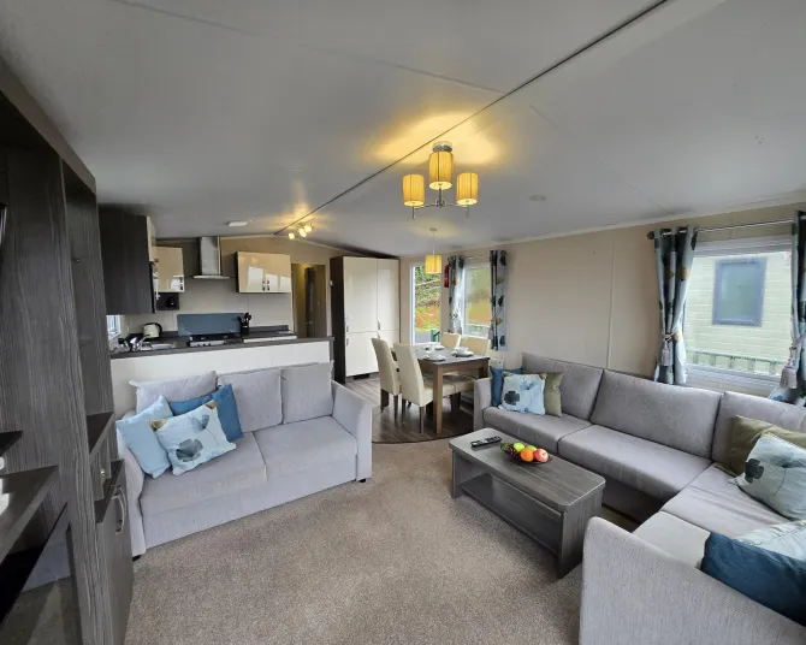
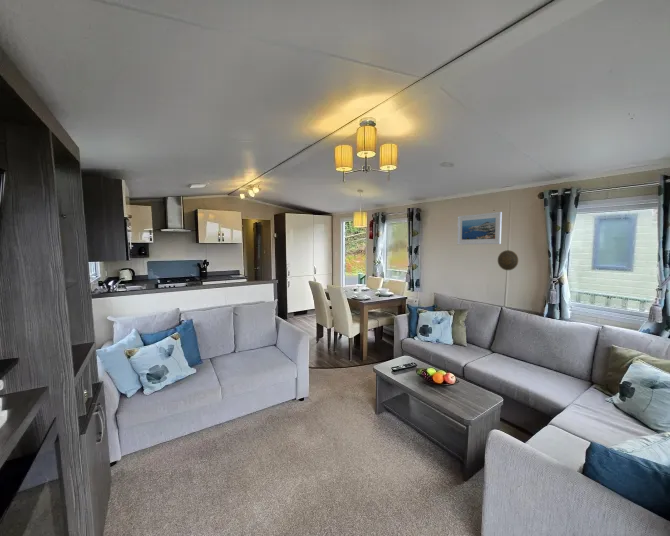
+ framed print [456,211,503,245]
+ decorative plate [497,249,519,271]
